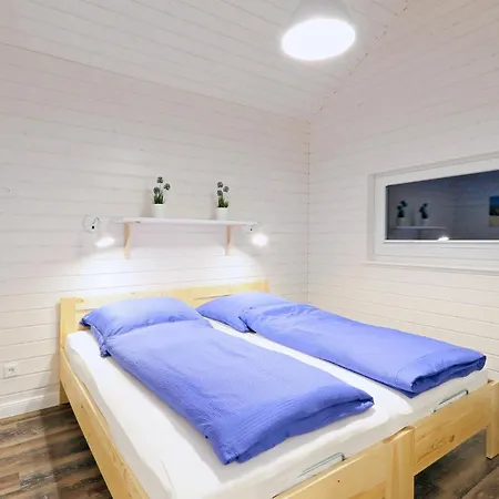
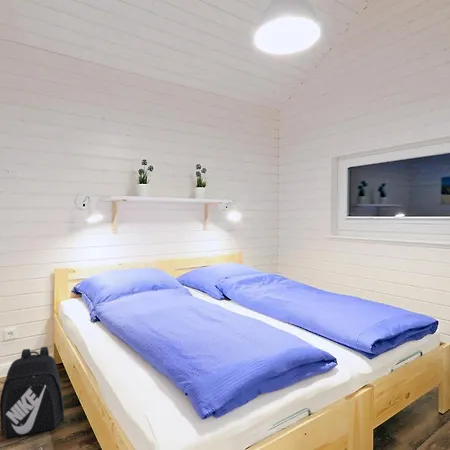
+ backpack [0,346,65,439]
